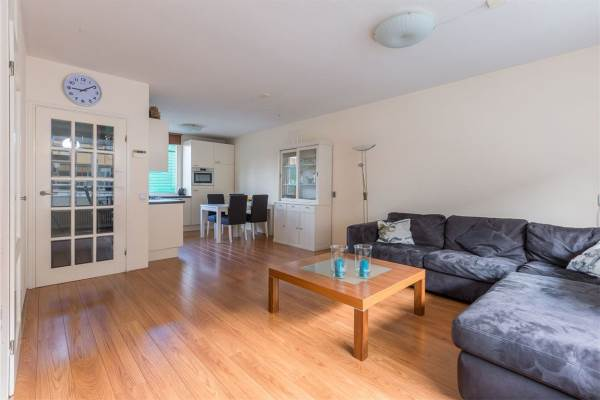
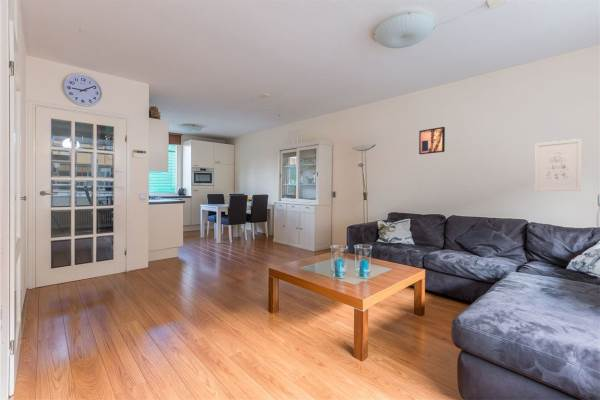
+ wall art [418,126,446,155]
+ wall art [534,138,583,192]
